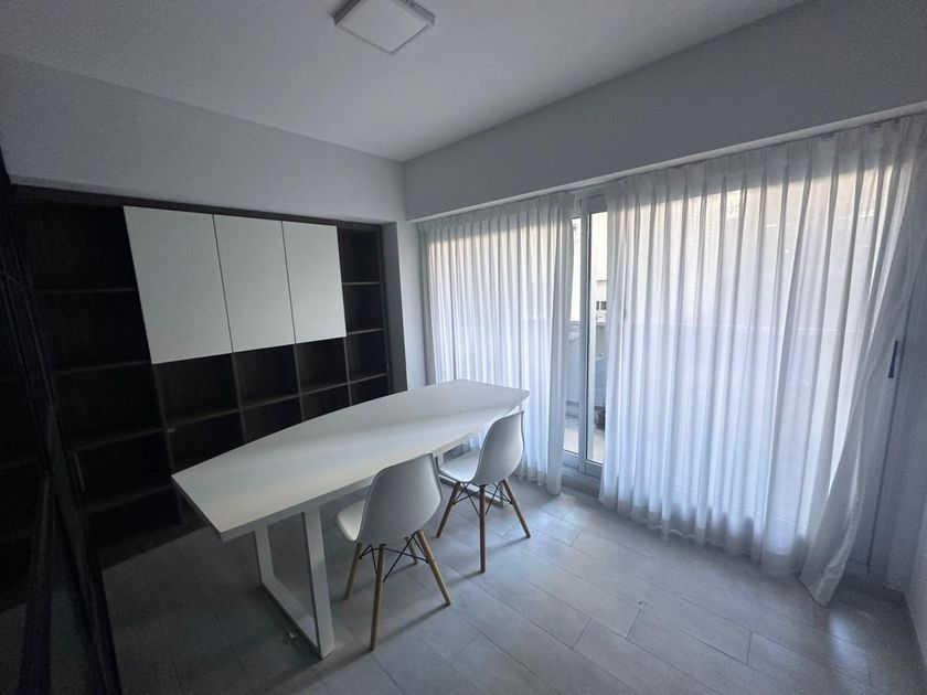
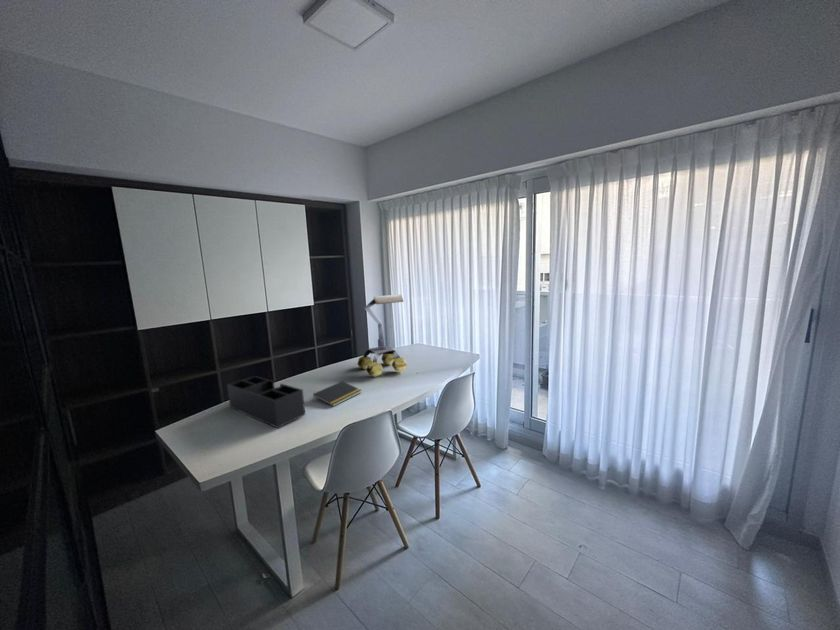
+ desk lamp [357,294,408,378]
+ notepad [312,380,362,407]
+ desk organizer [226,375,306,429]
